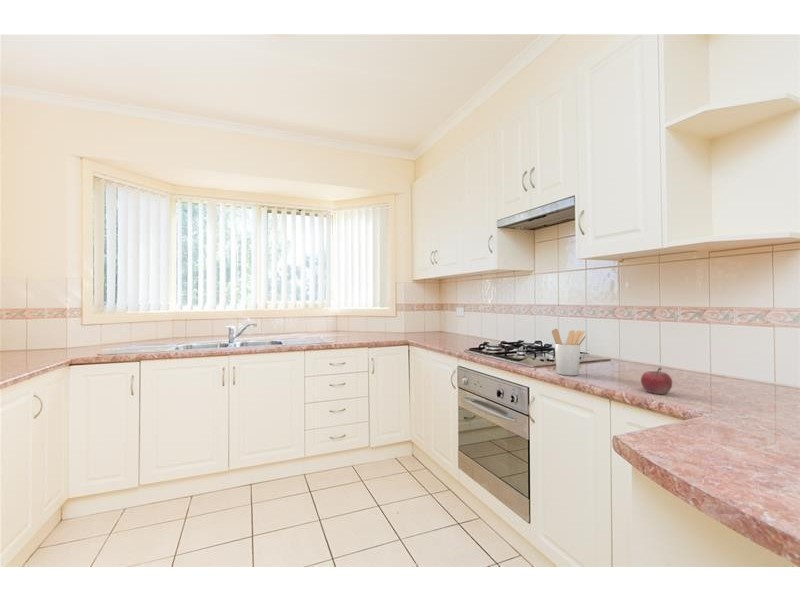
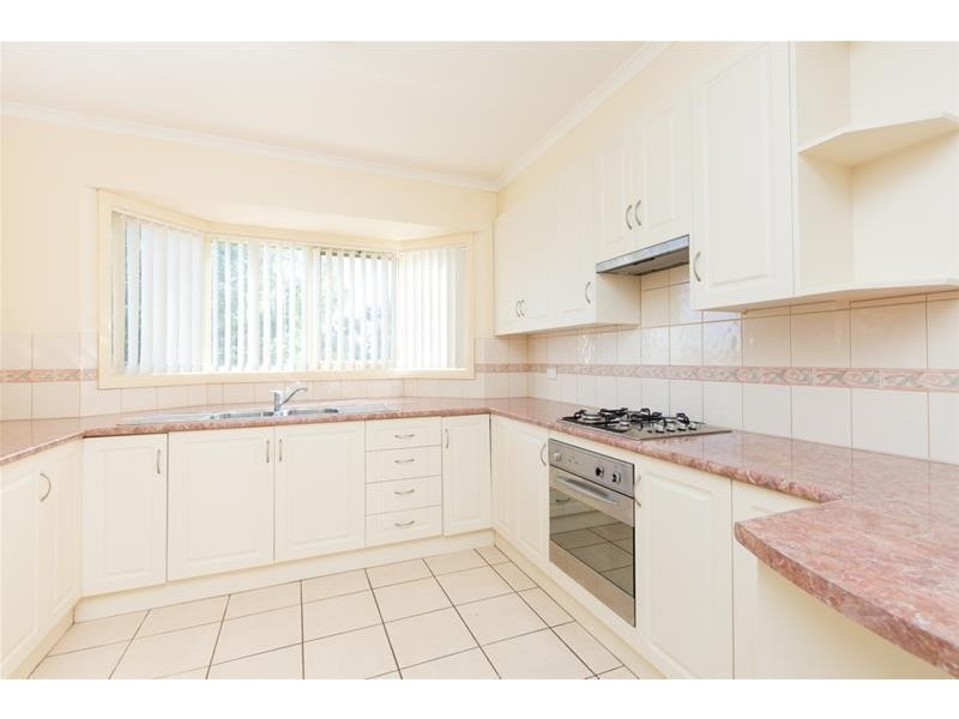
- fruit [640,367,673,395]
- utensil holder [551,328,586,376]
